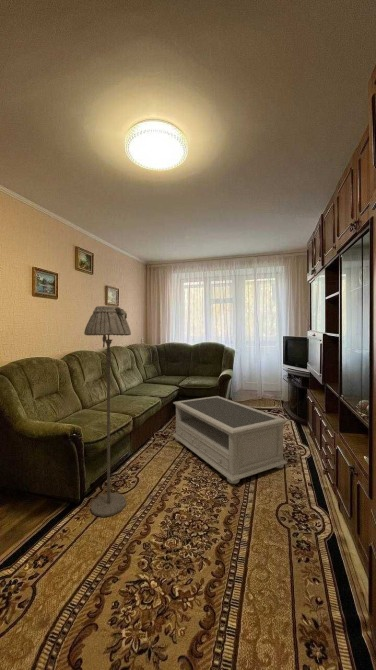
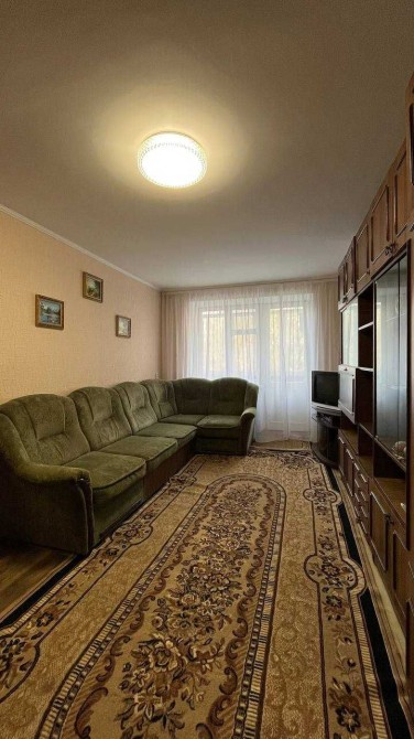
- floor lamp [83,305,132,518]
- coffee table [172,395,289,485]
